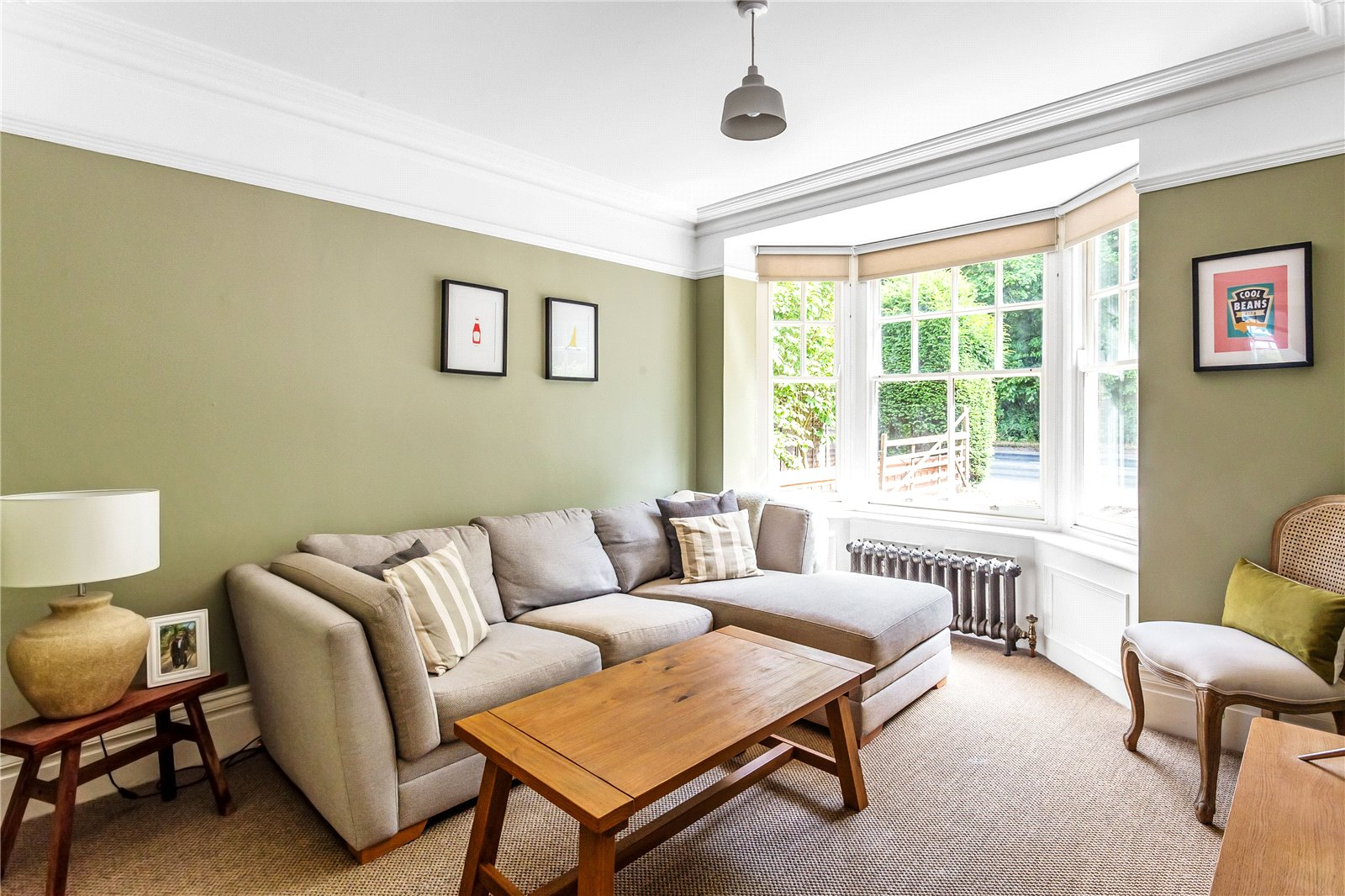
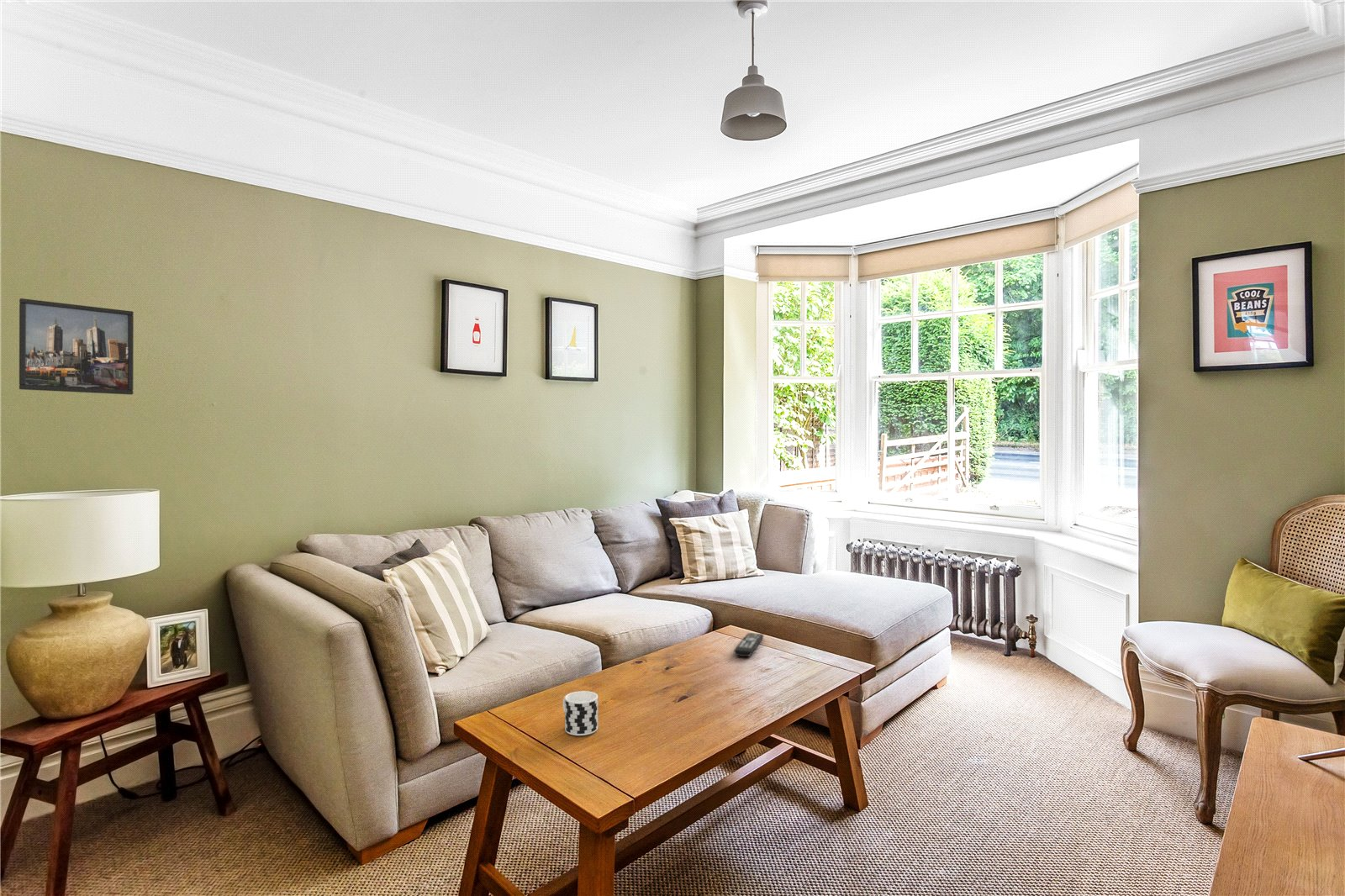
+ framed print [18,298,135,396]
+ remote control [733,632,764,657]
+ cup [562,690,599,736]
